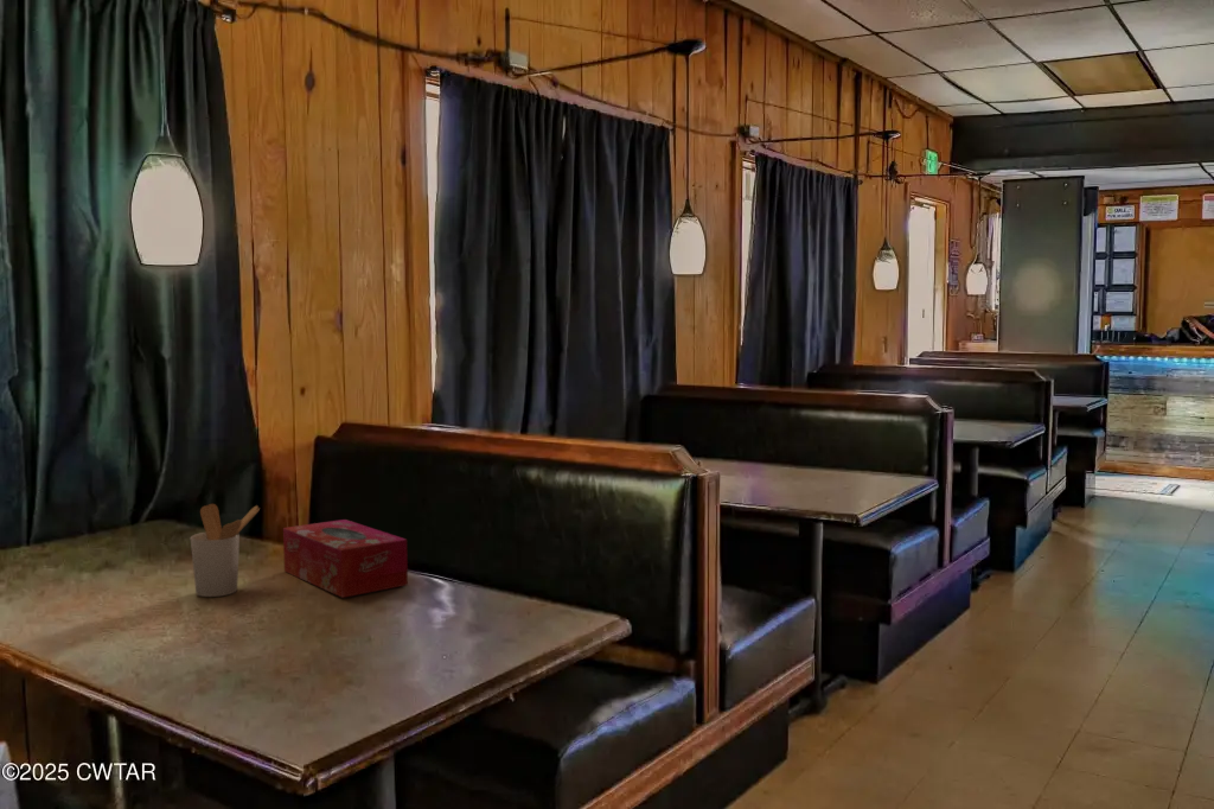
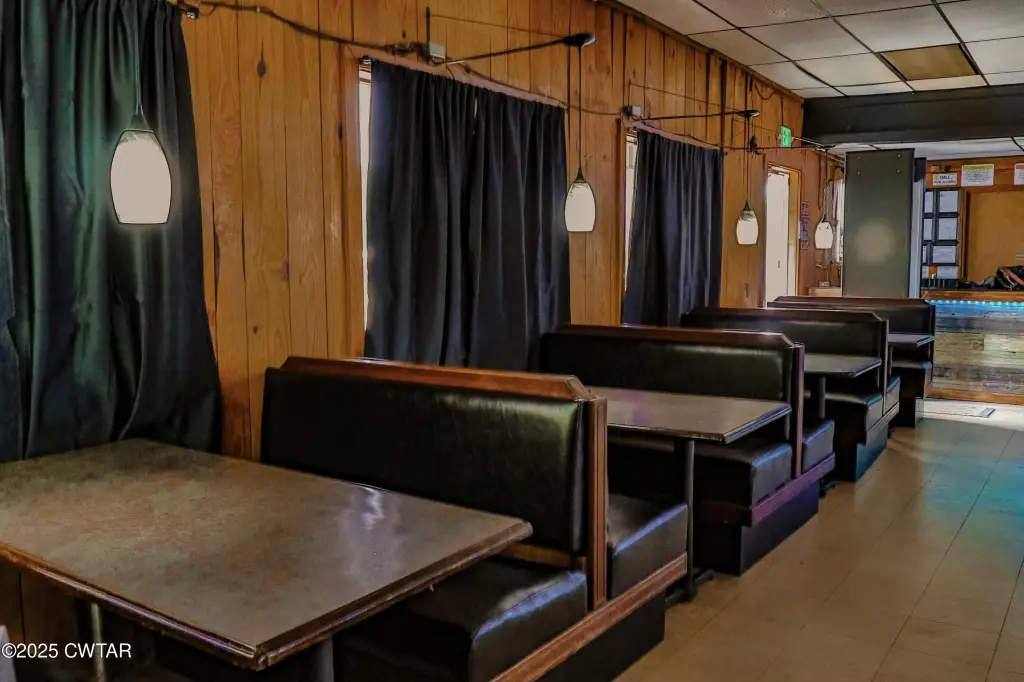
- tissue box [282,518,409,599]
- utensil holder [190,503,261,598]
